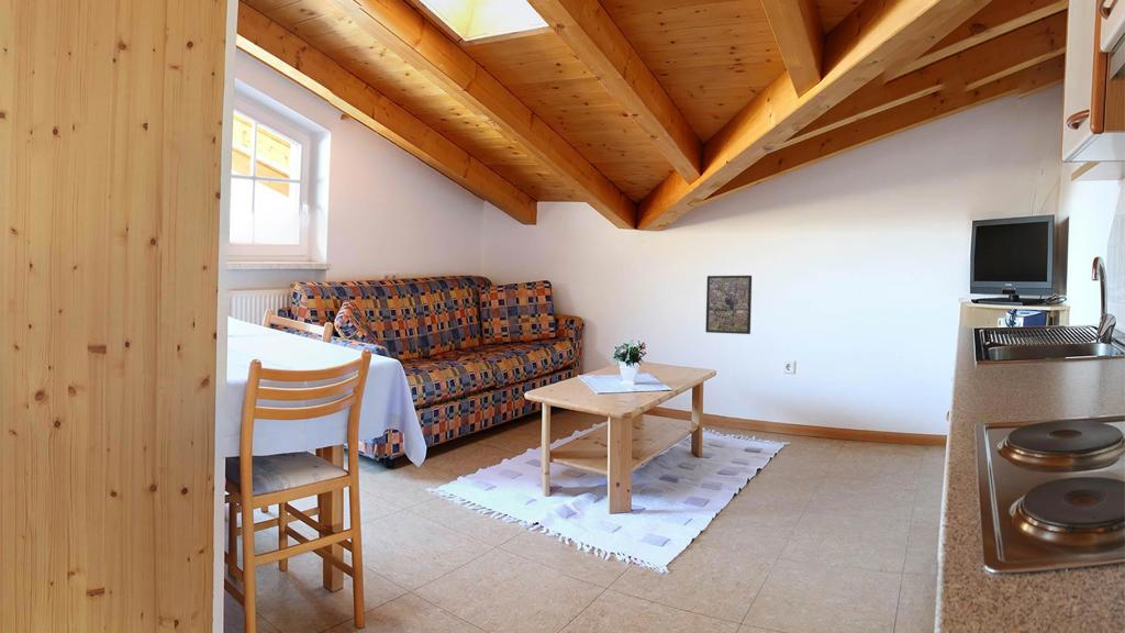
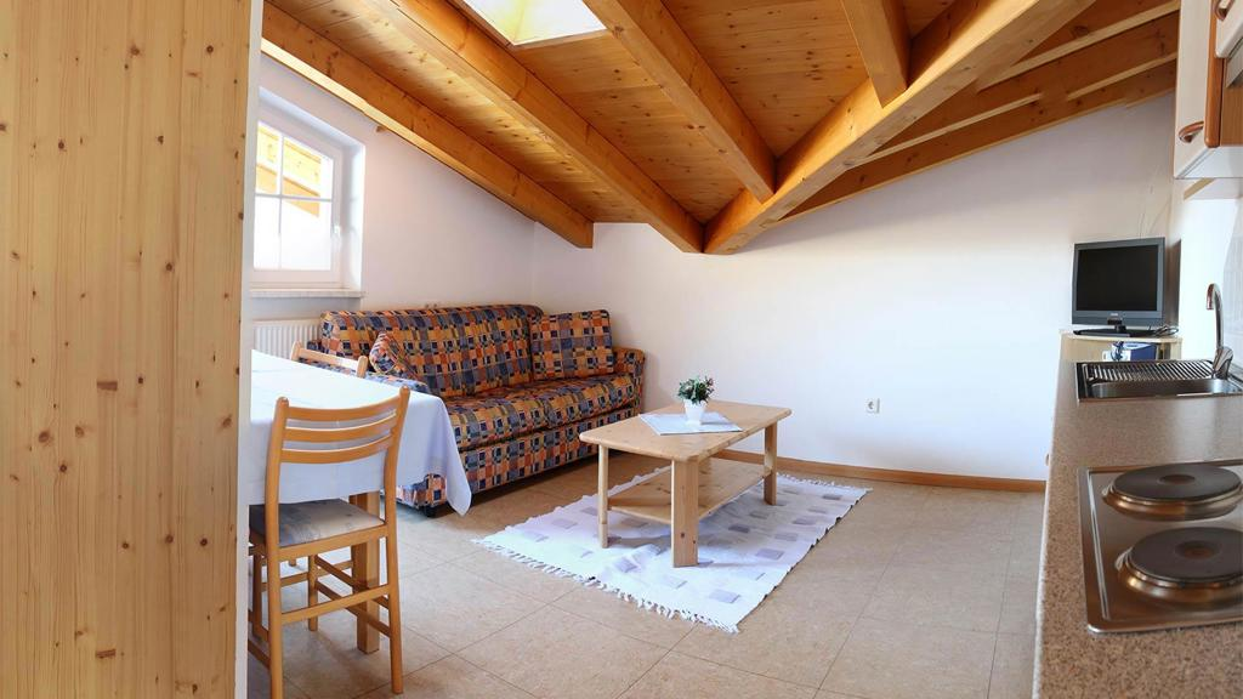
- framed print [704,275,753,335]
